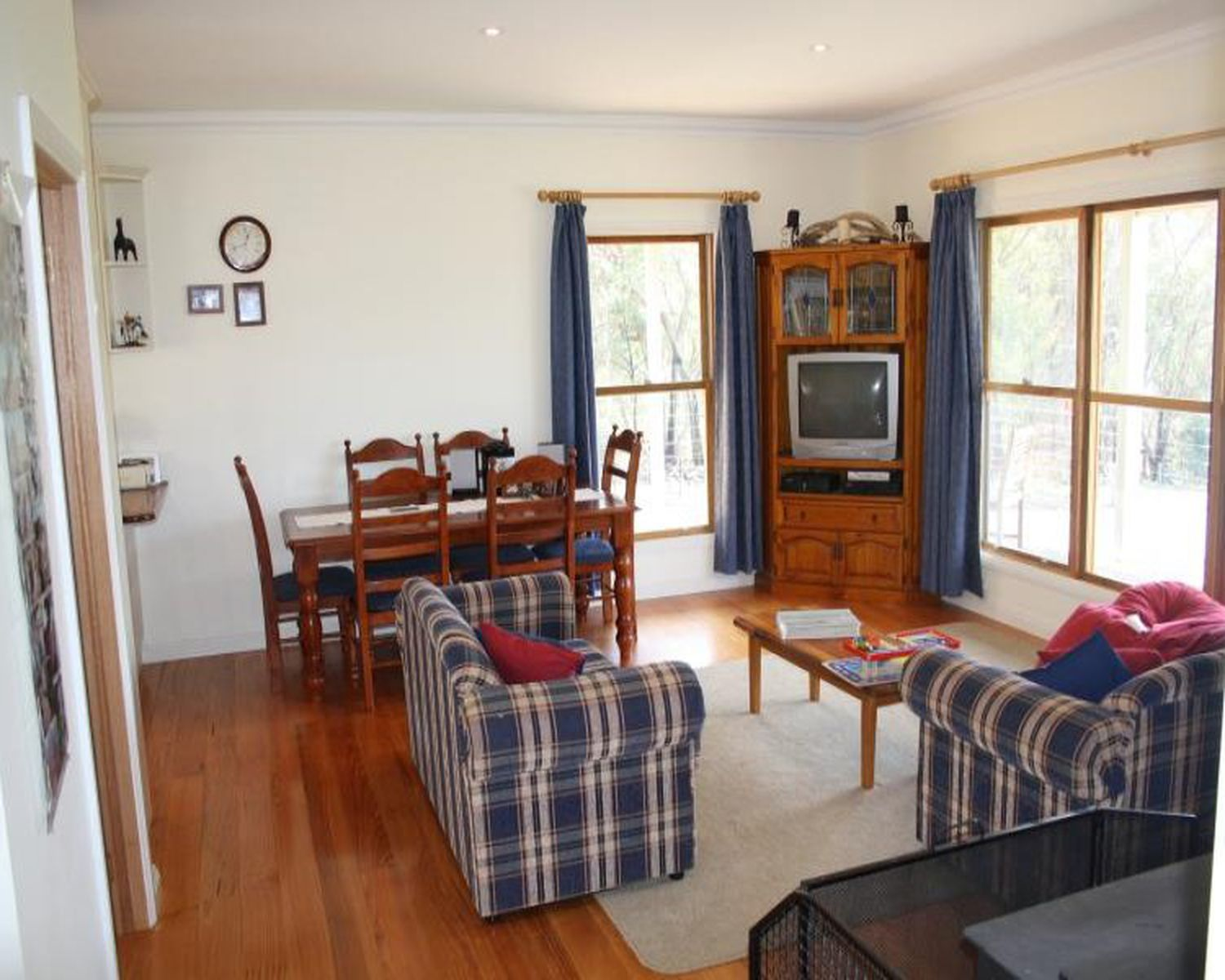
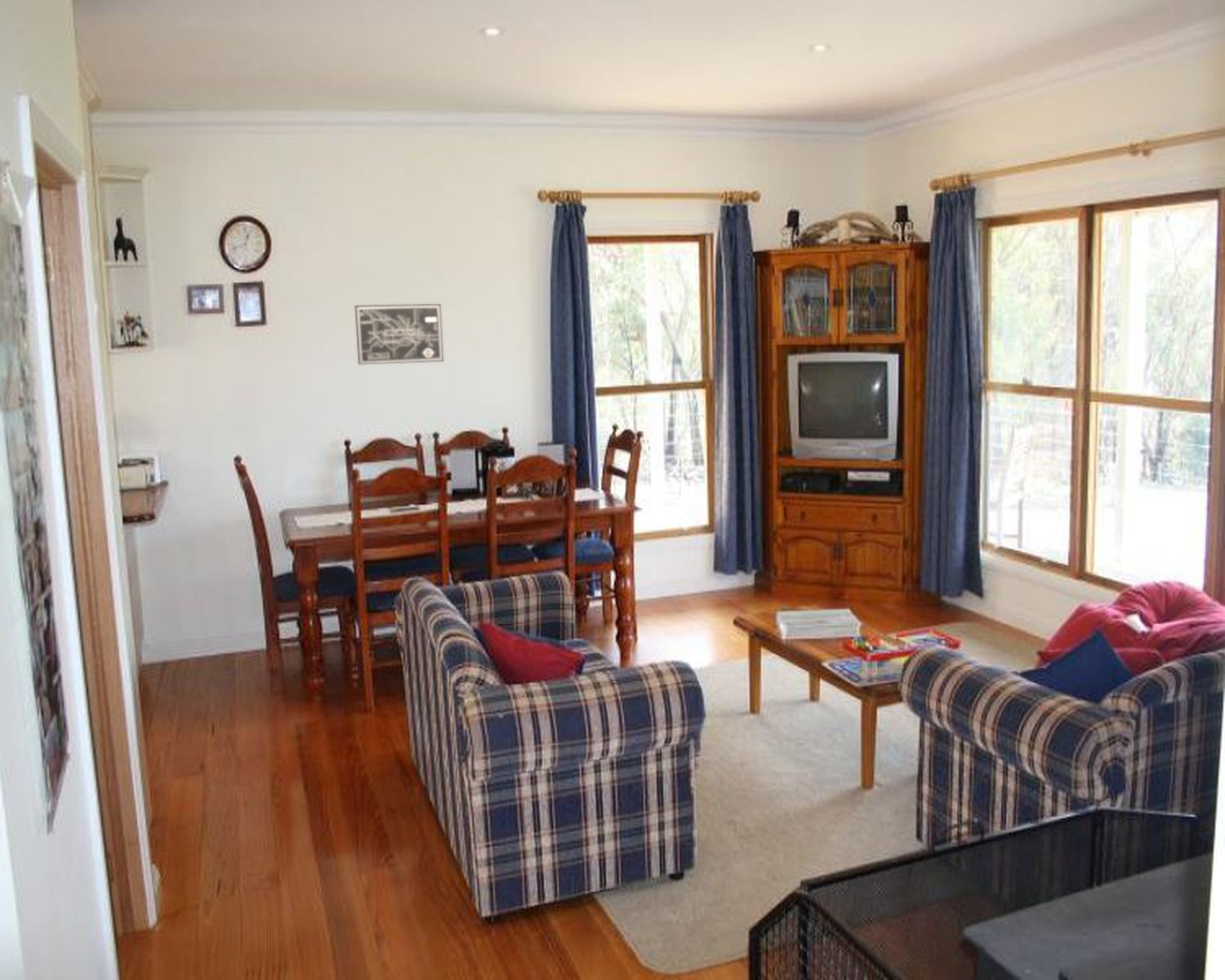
+ wall art [354,303,444,365]
